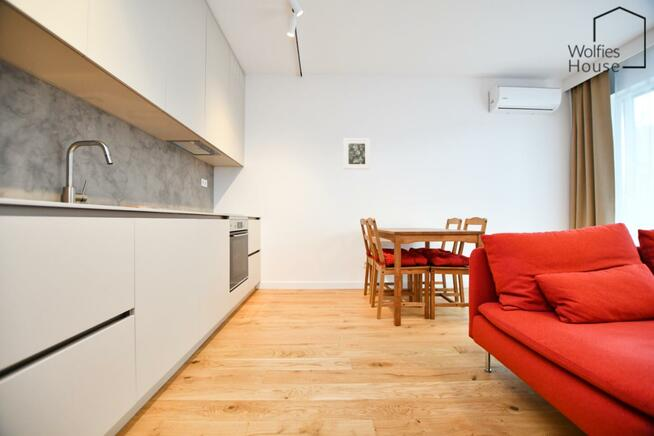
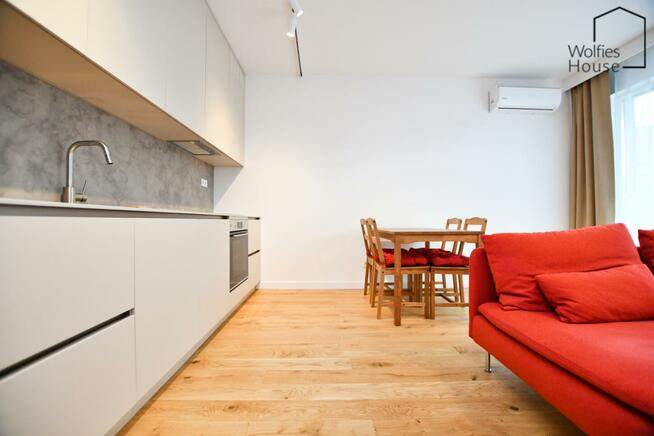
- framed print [343,138,371,170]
